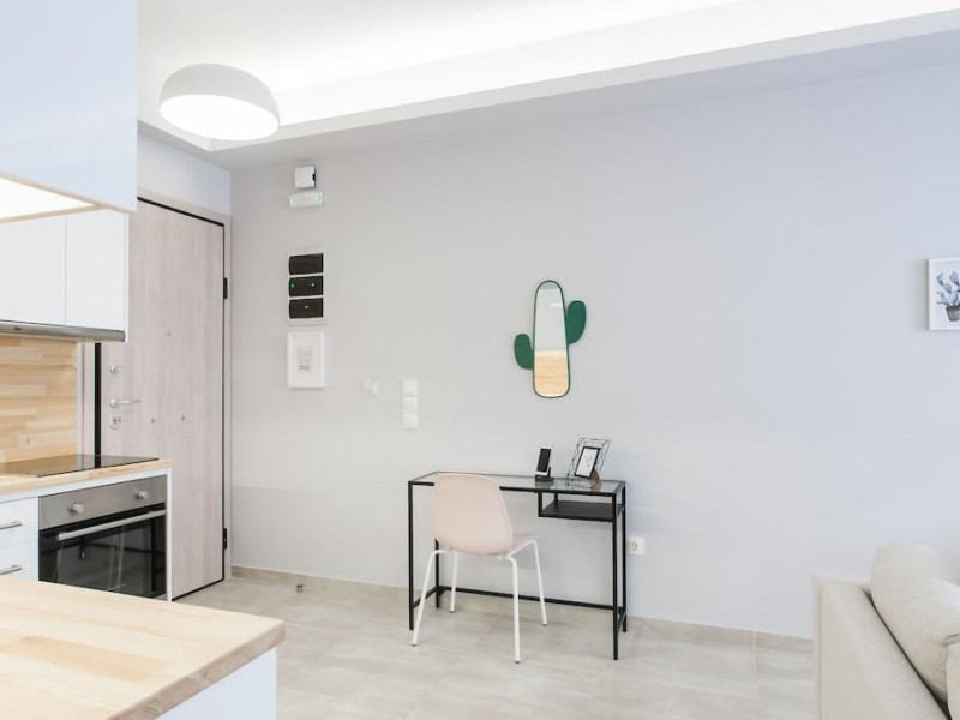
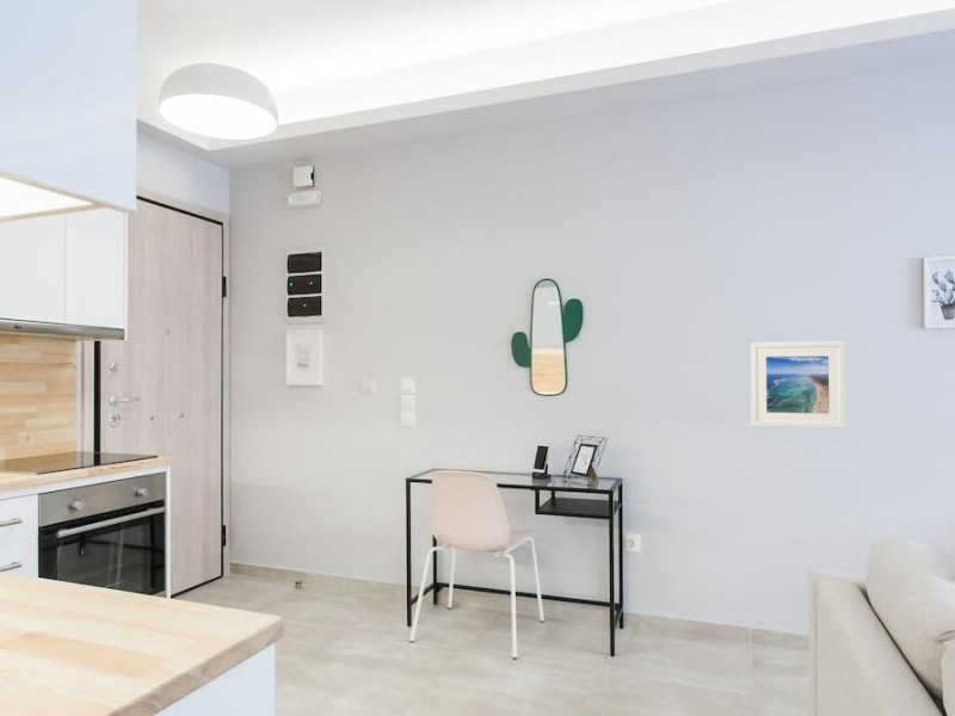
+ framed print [750,340,846,430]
